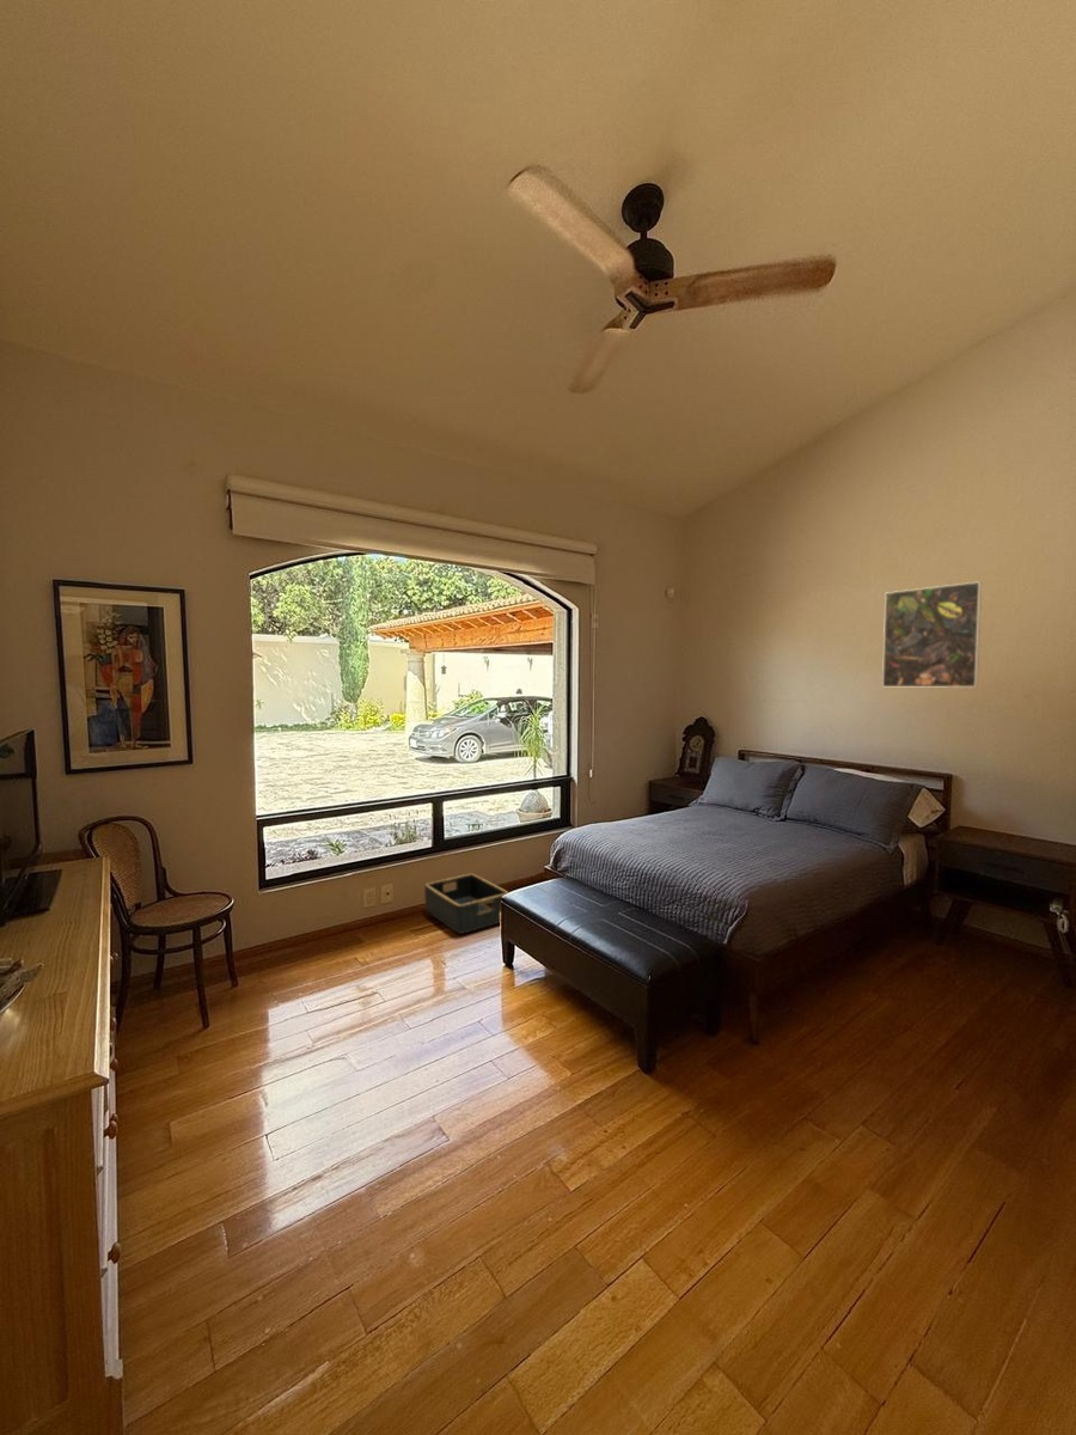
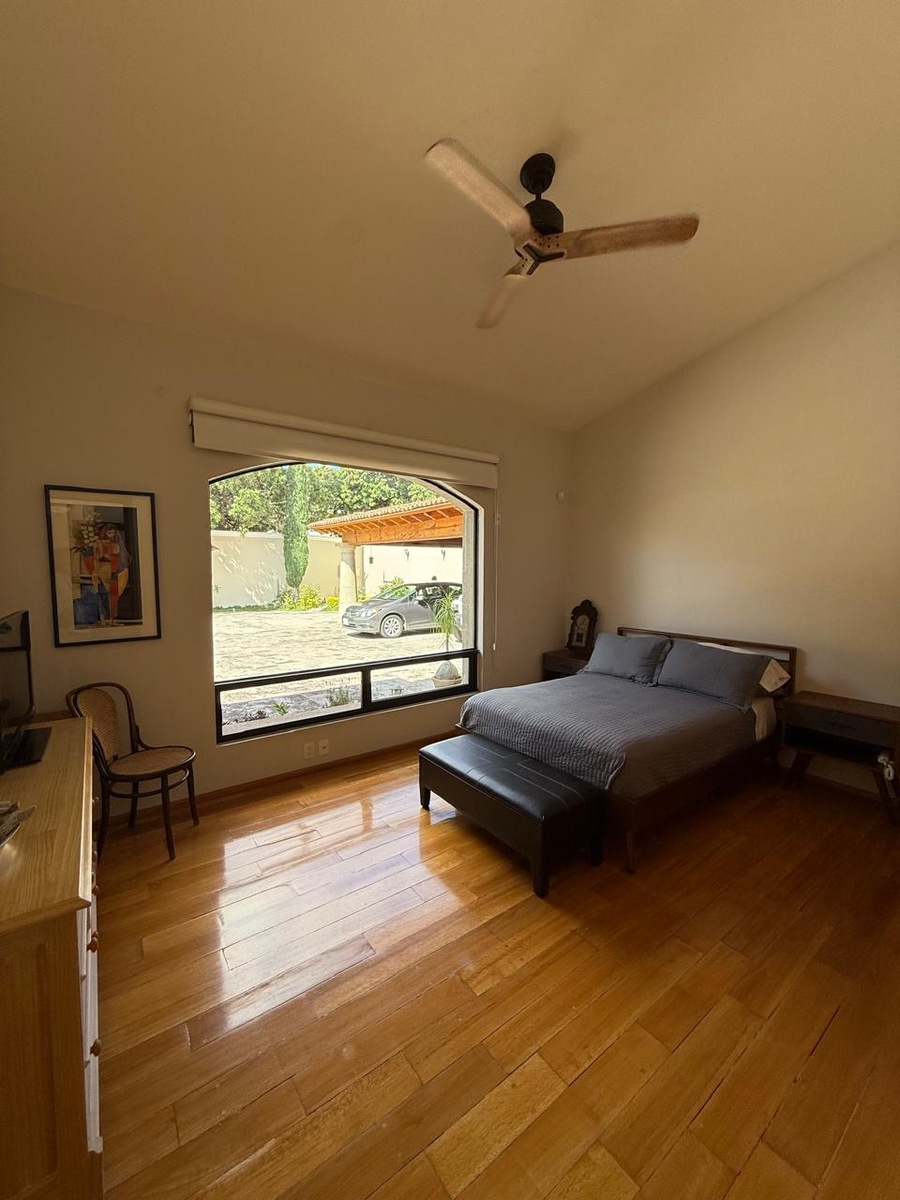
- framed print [881,580,983,689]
- basket [423,873,509,935]
